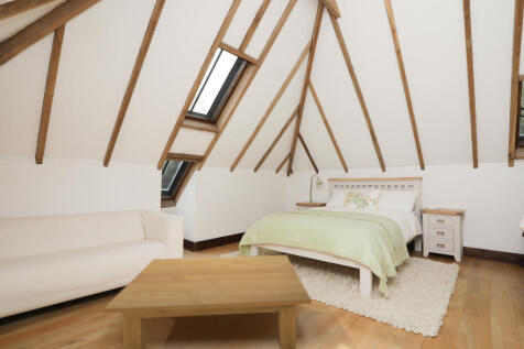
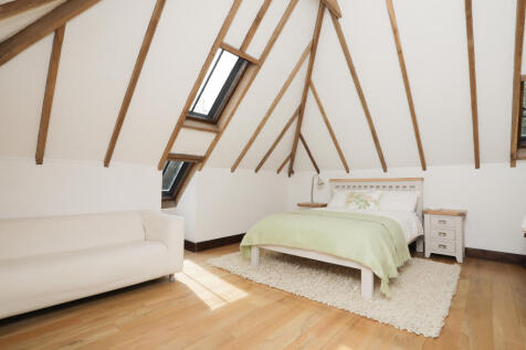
- coffee table [102,254,313,349]
